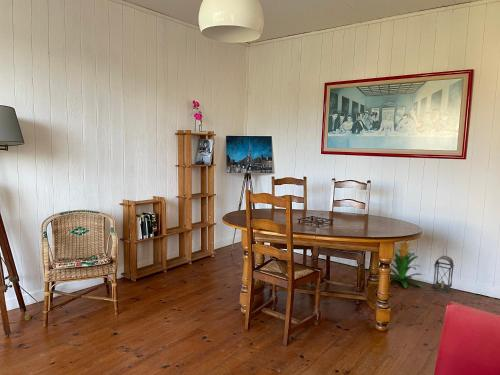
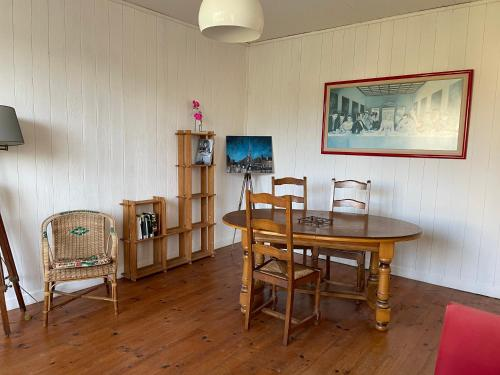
- lantern [432,245,455,293]
- indoor plant [390,241,424,289]
